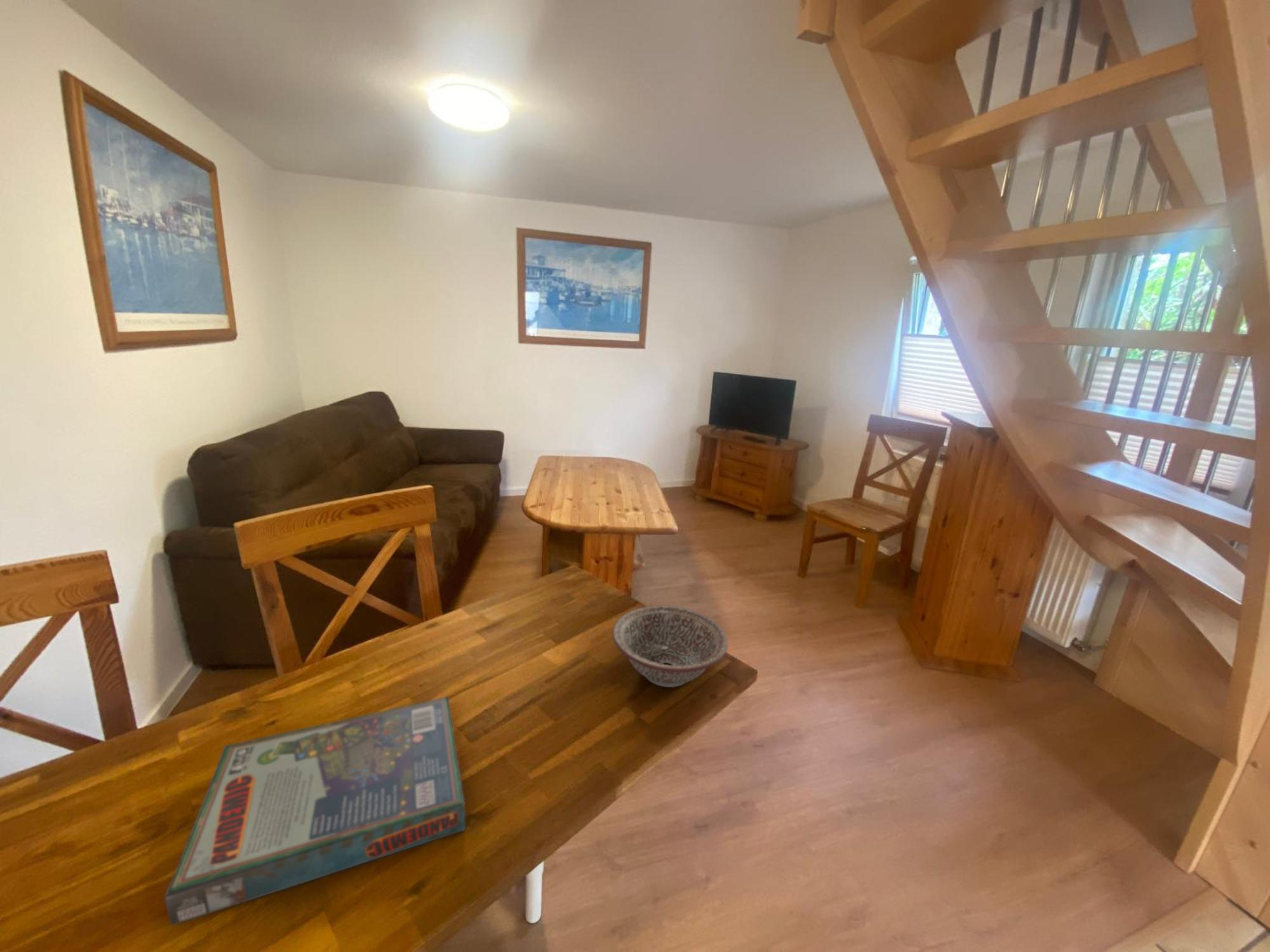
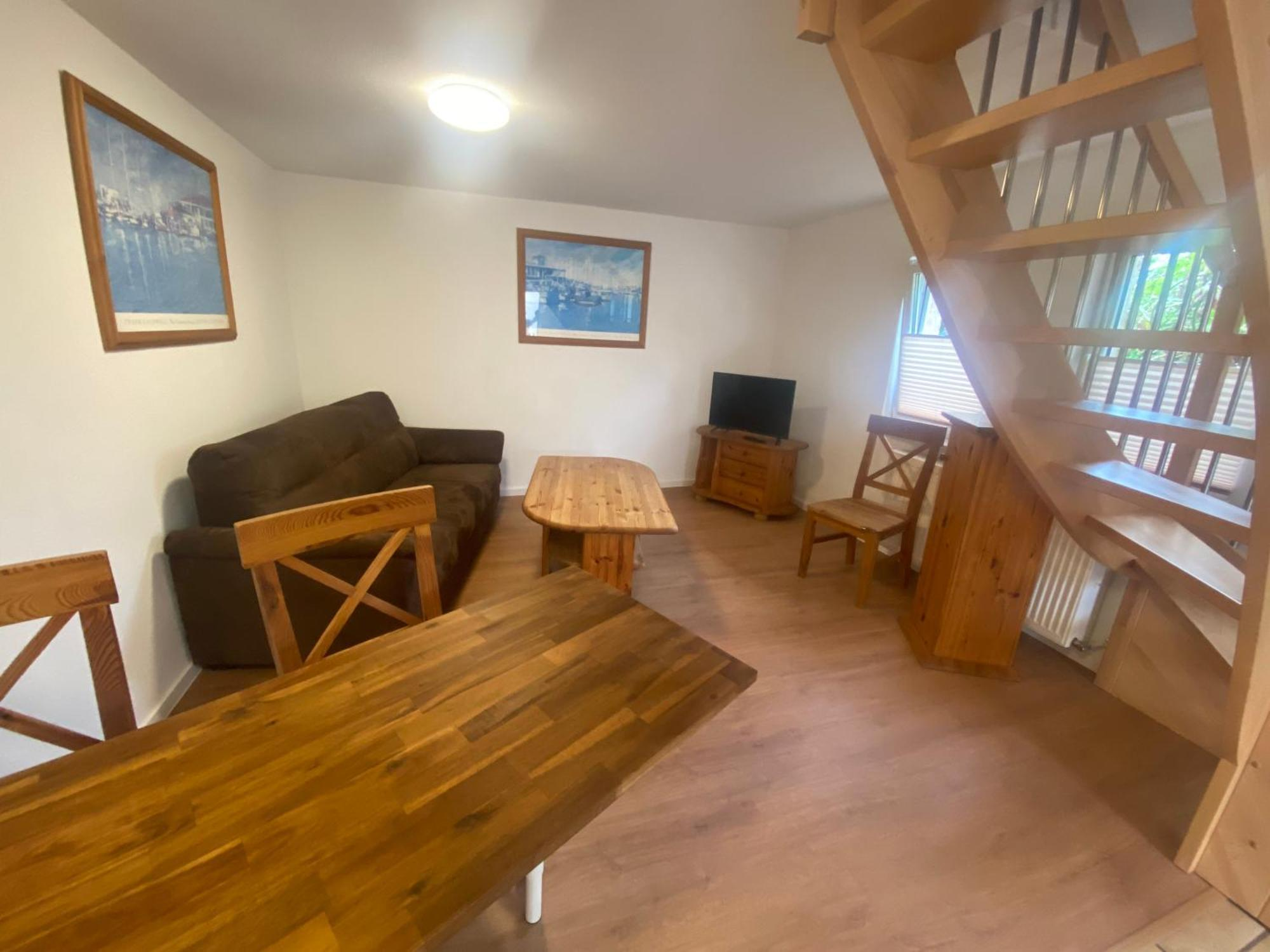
- decorative bowl [612,605,728,688]
- board game [164,696,466,926]
